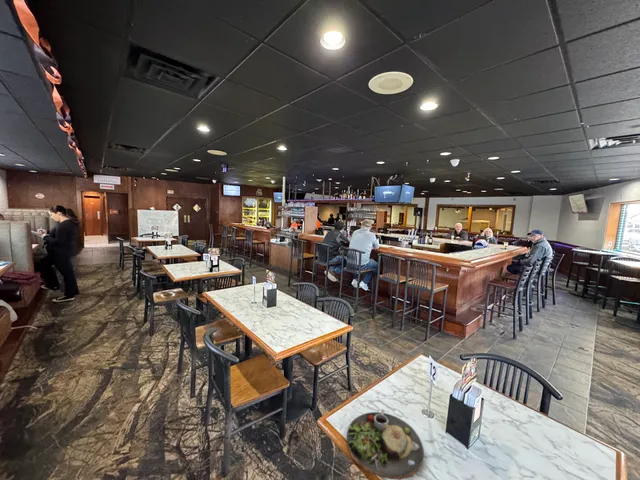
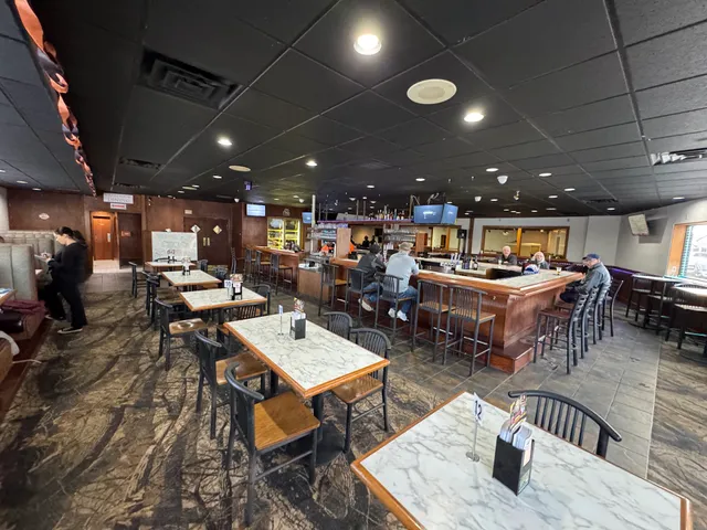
- dinner plate [346,408,425,480]
